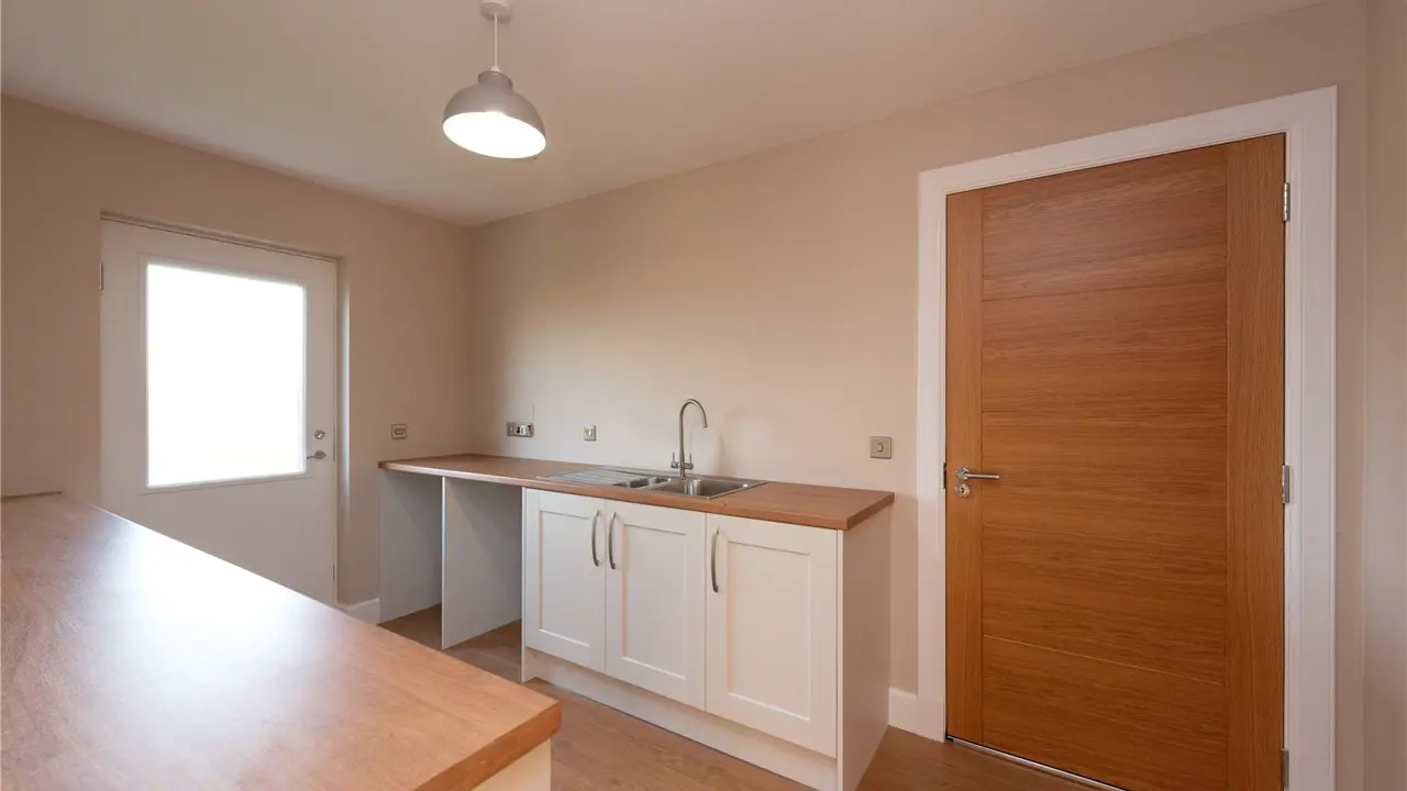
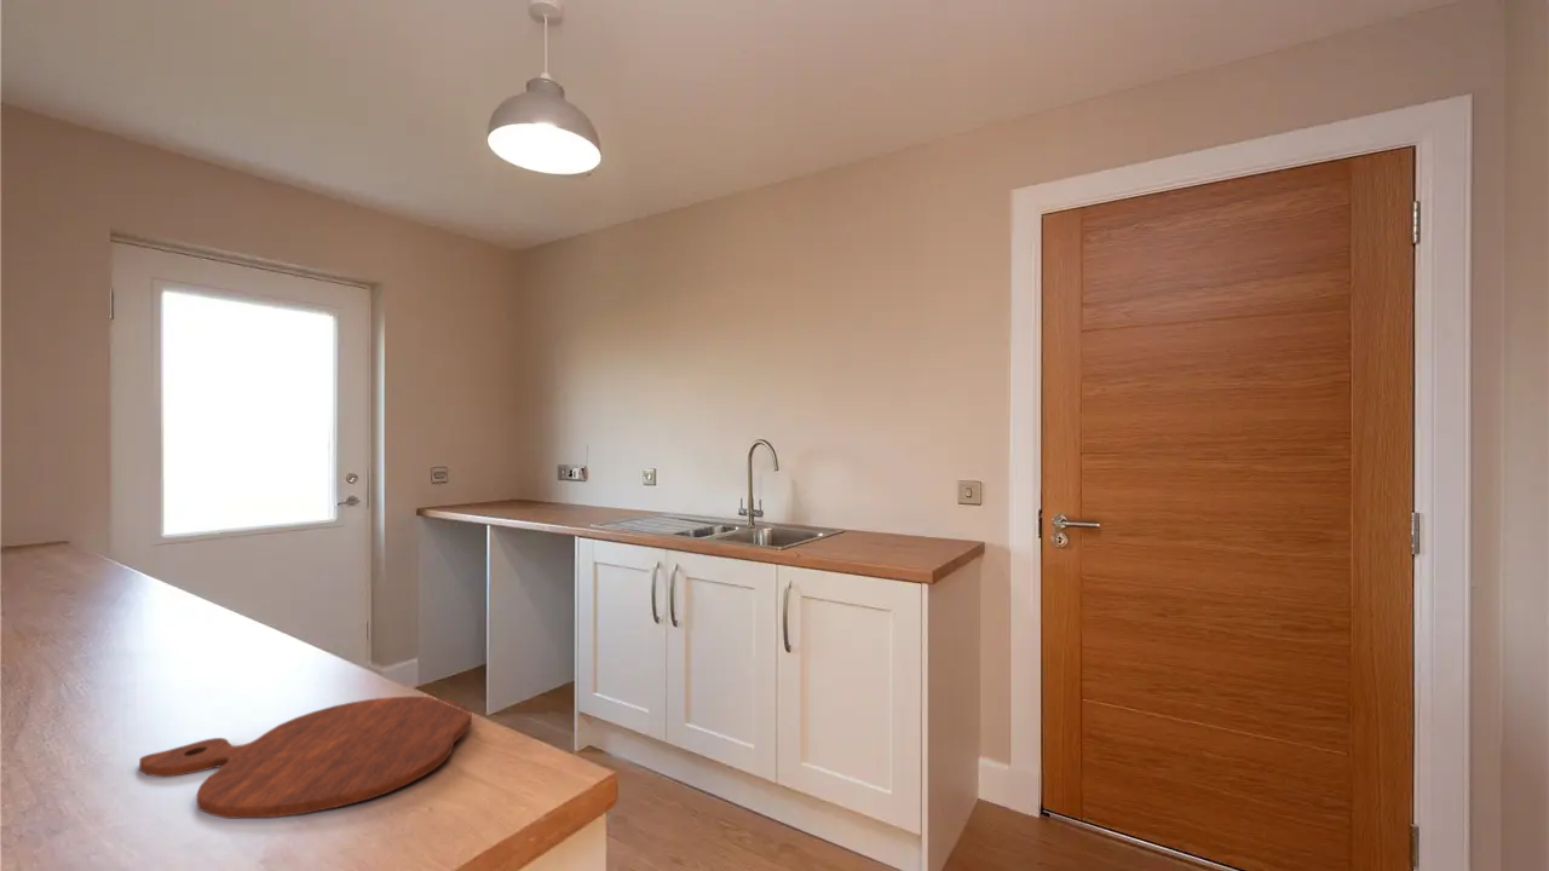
+ cutting board [138,696,473,820]
